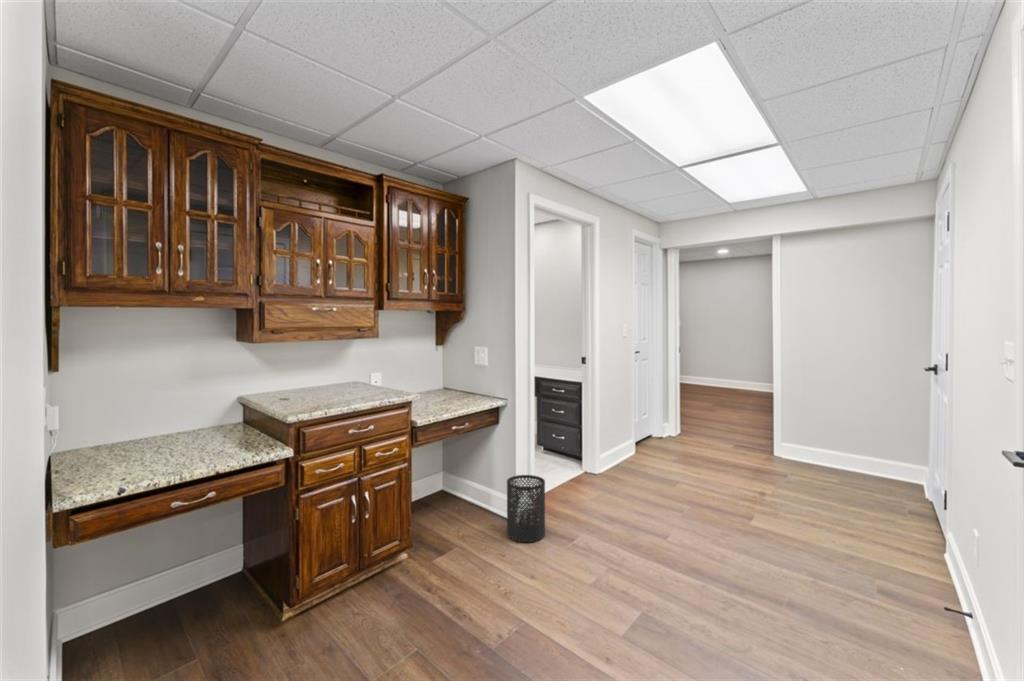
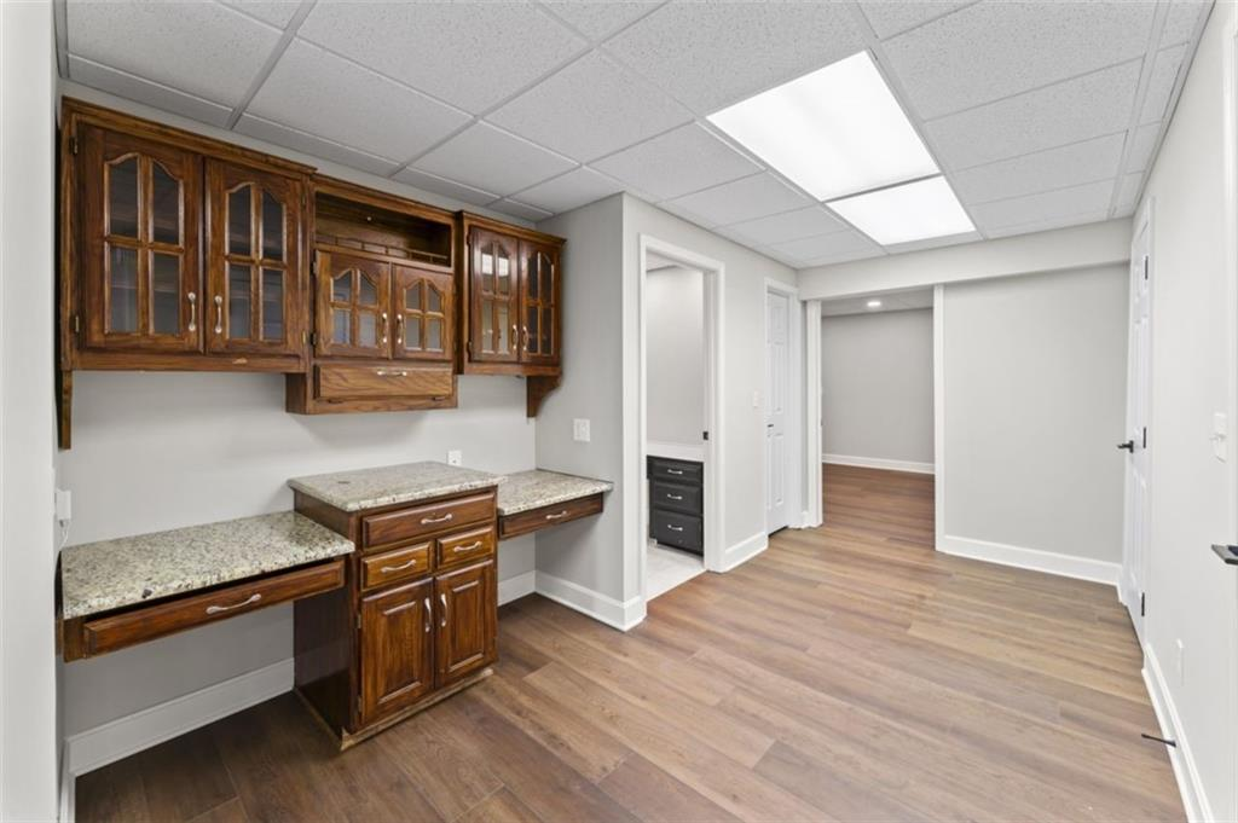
- trash can [506,474,546,543]
